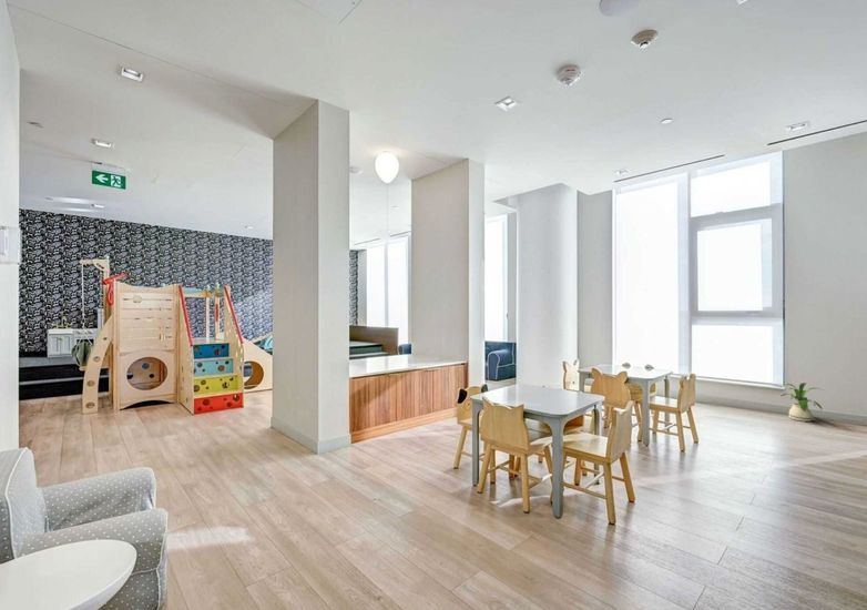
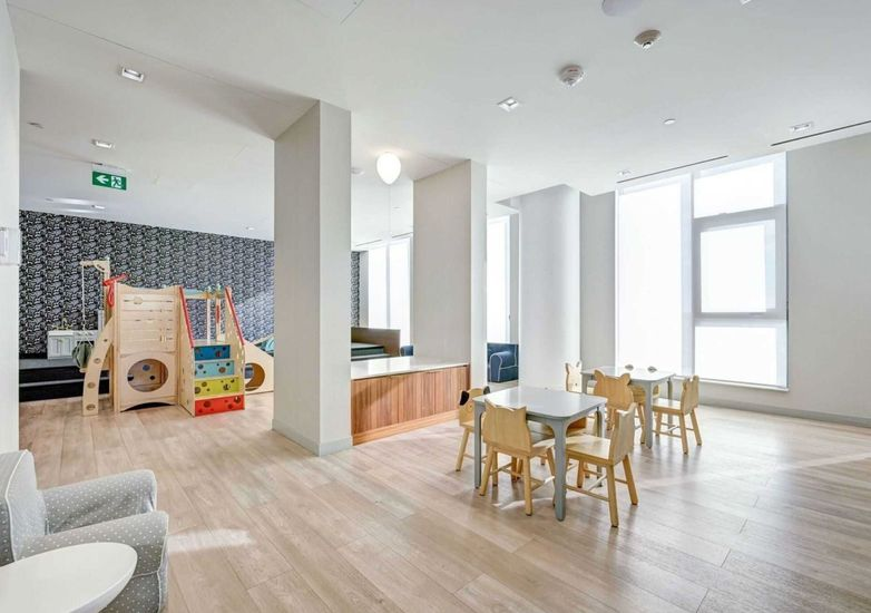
- house plant [778,382,825,423]
